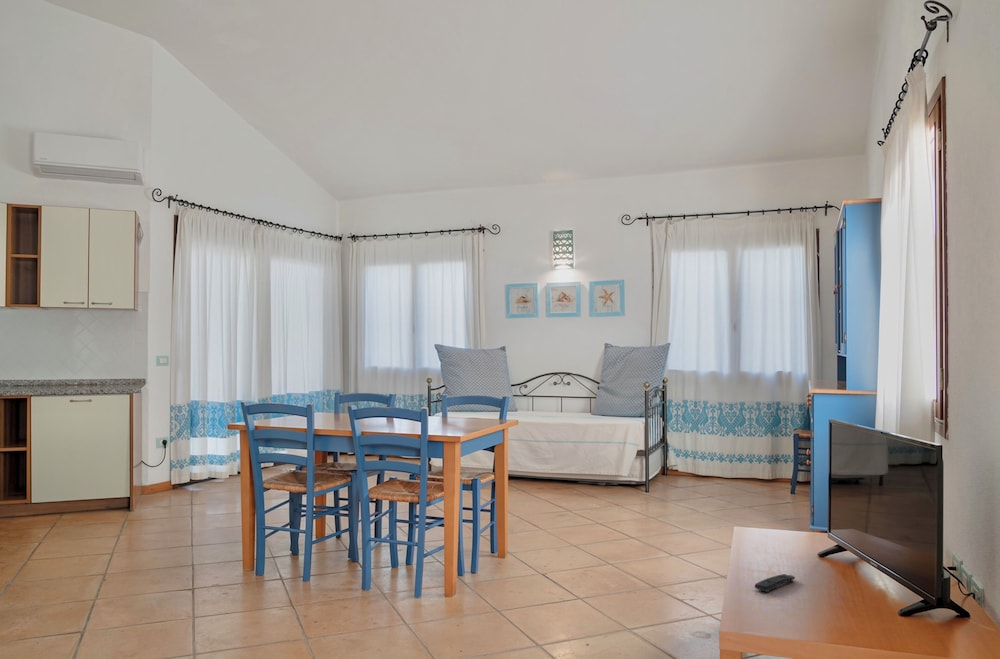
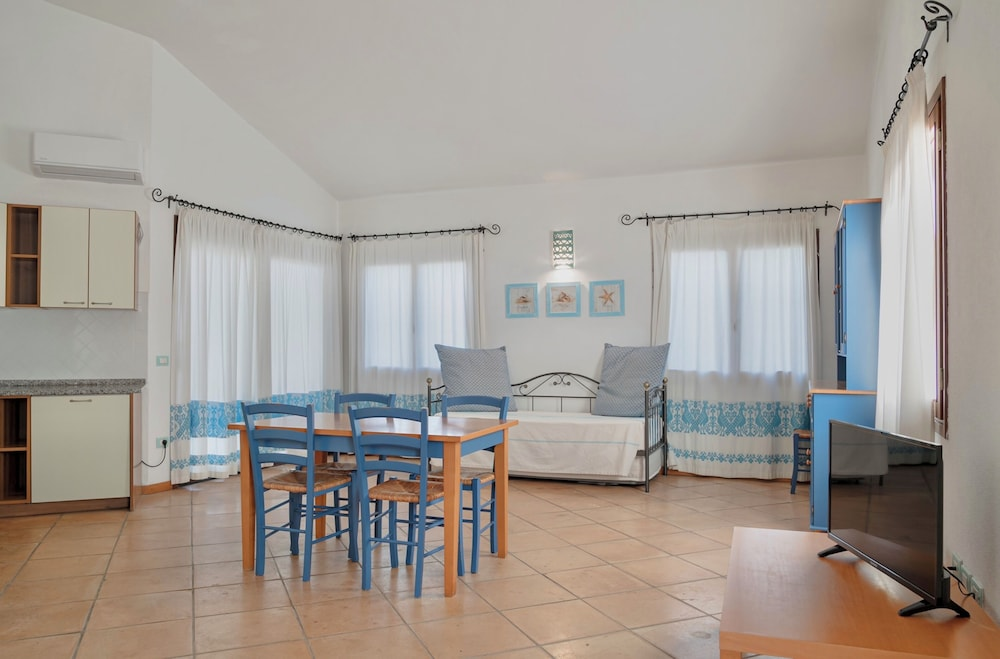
- remote control [754,573,796,593]
